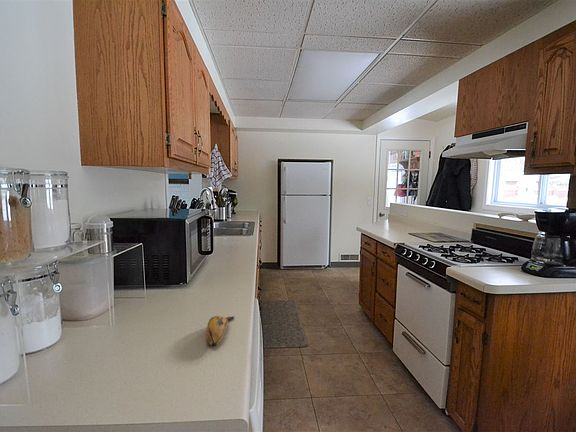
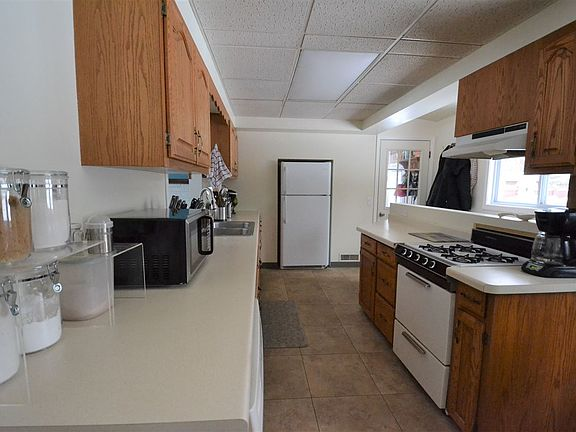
- banana [205,315,236,348]
